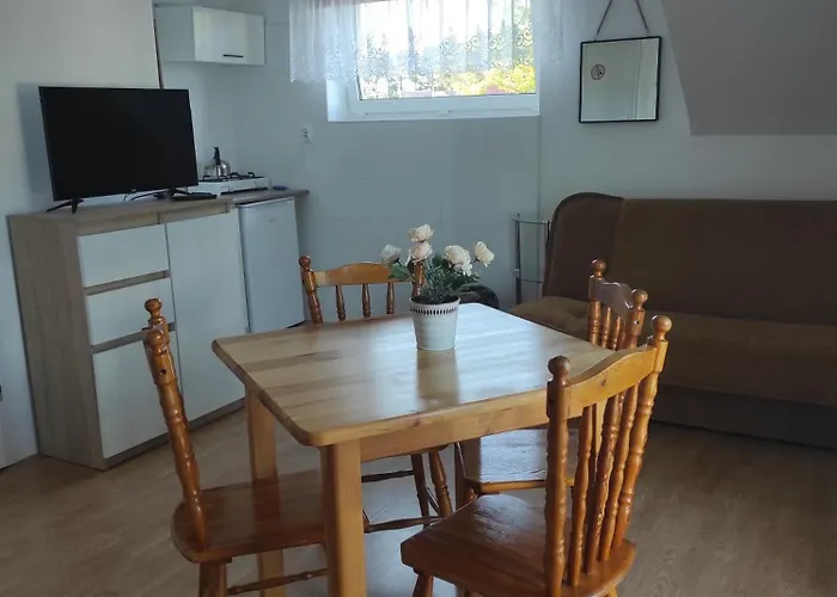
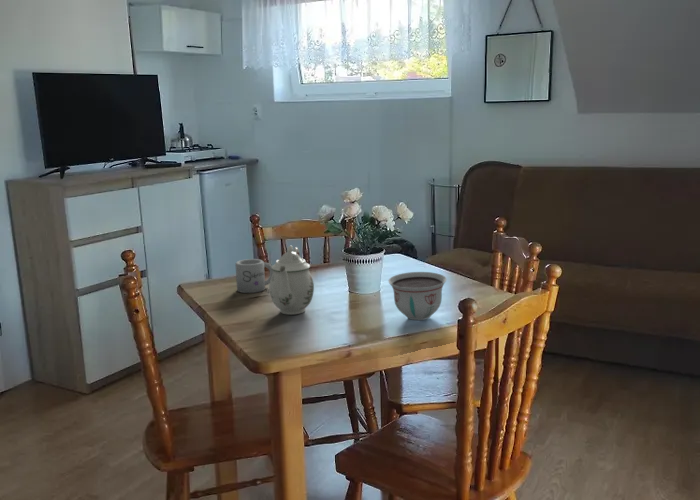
+ teapot [269,245,315,316]
+ bowl [387,271,448,321]
+ mug [234,258,273,294]
